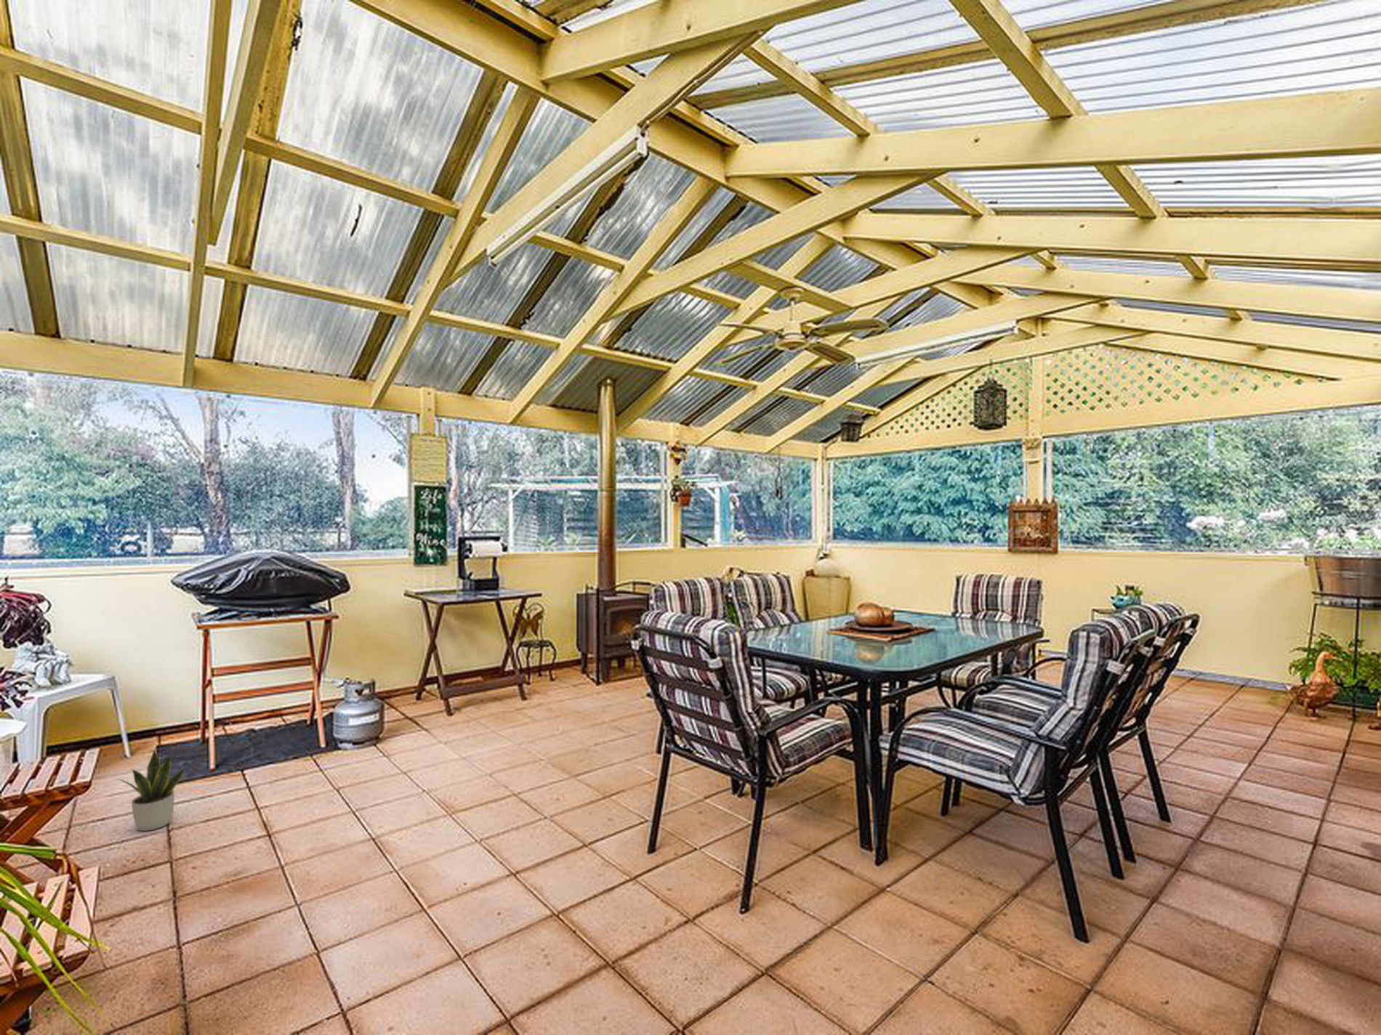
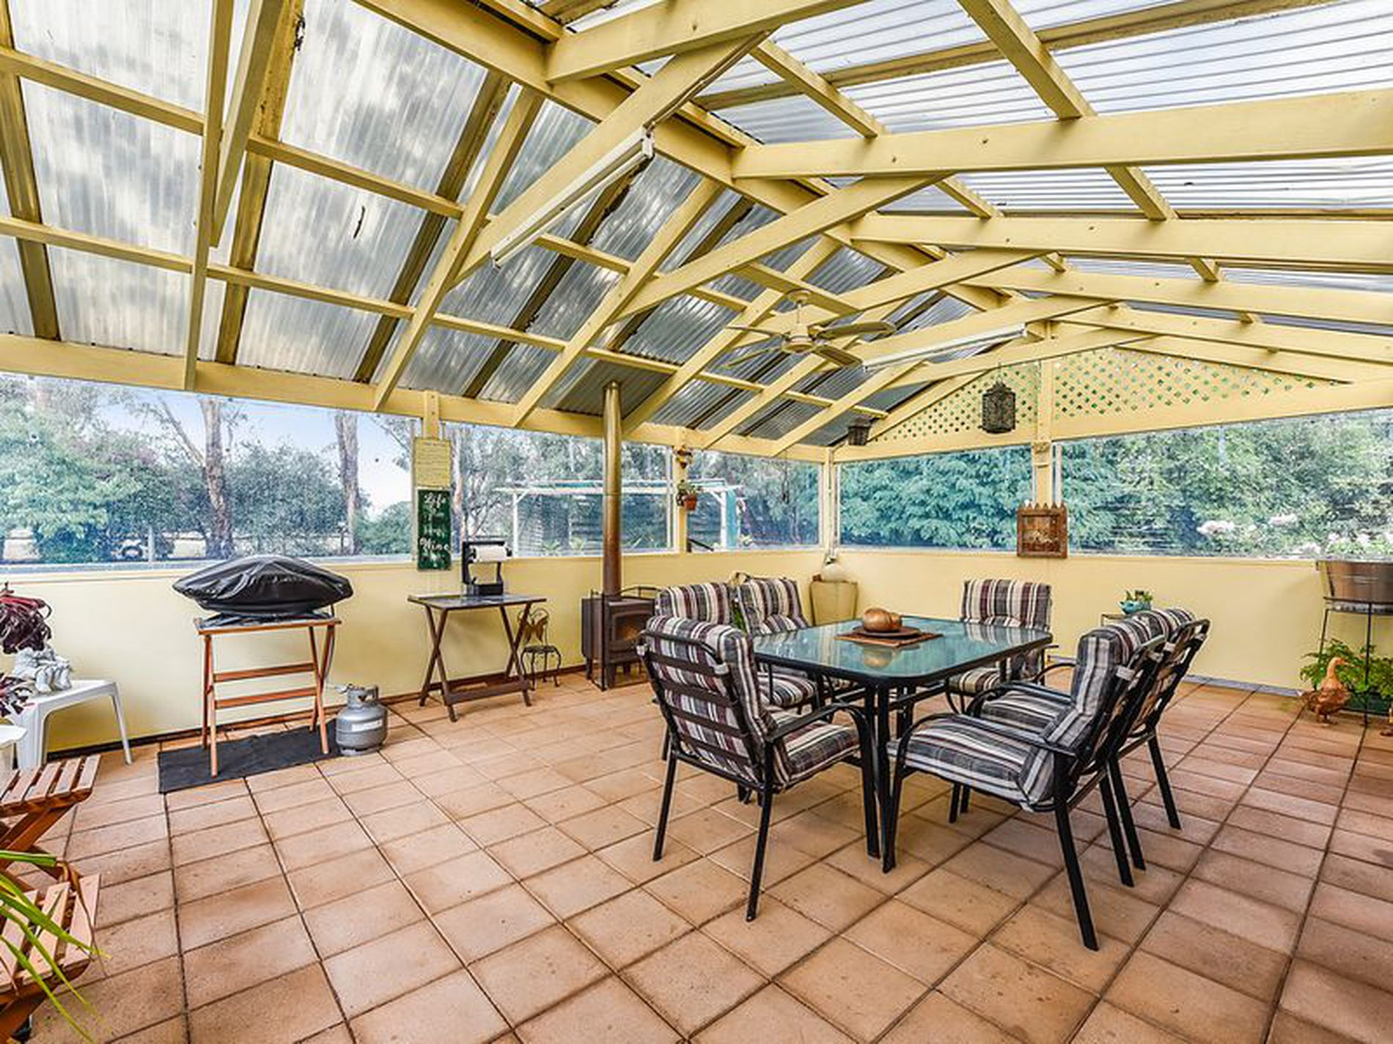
- potted plant [113,747,187,832]
